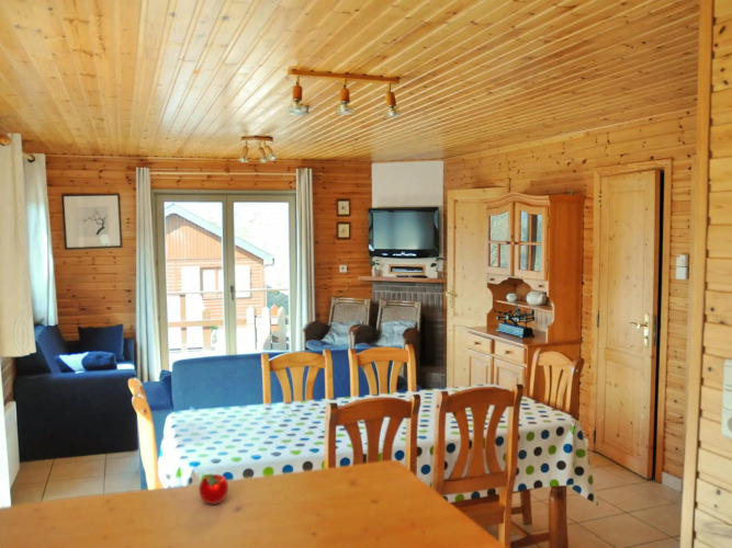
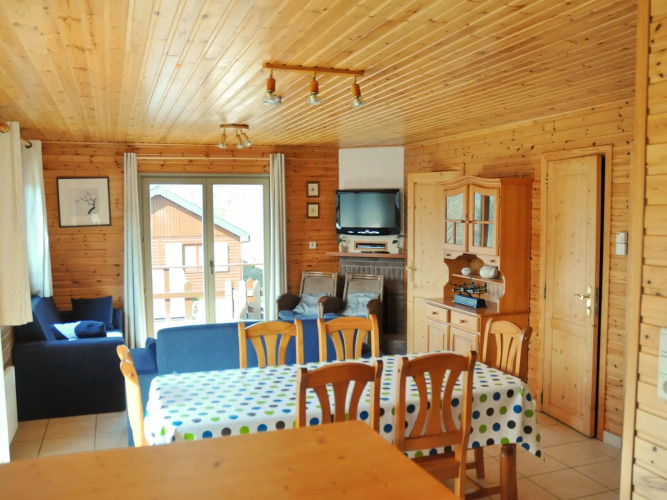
- apple [198,472,229,505]
